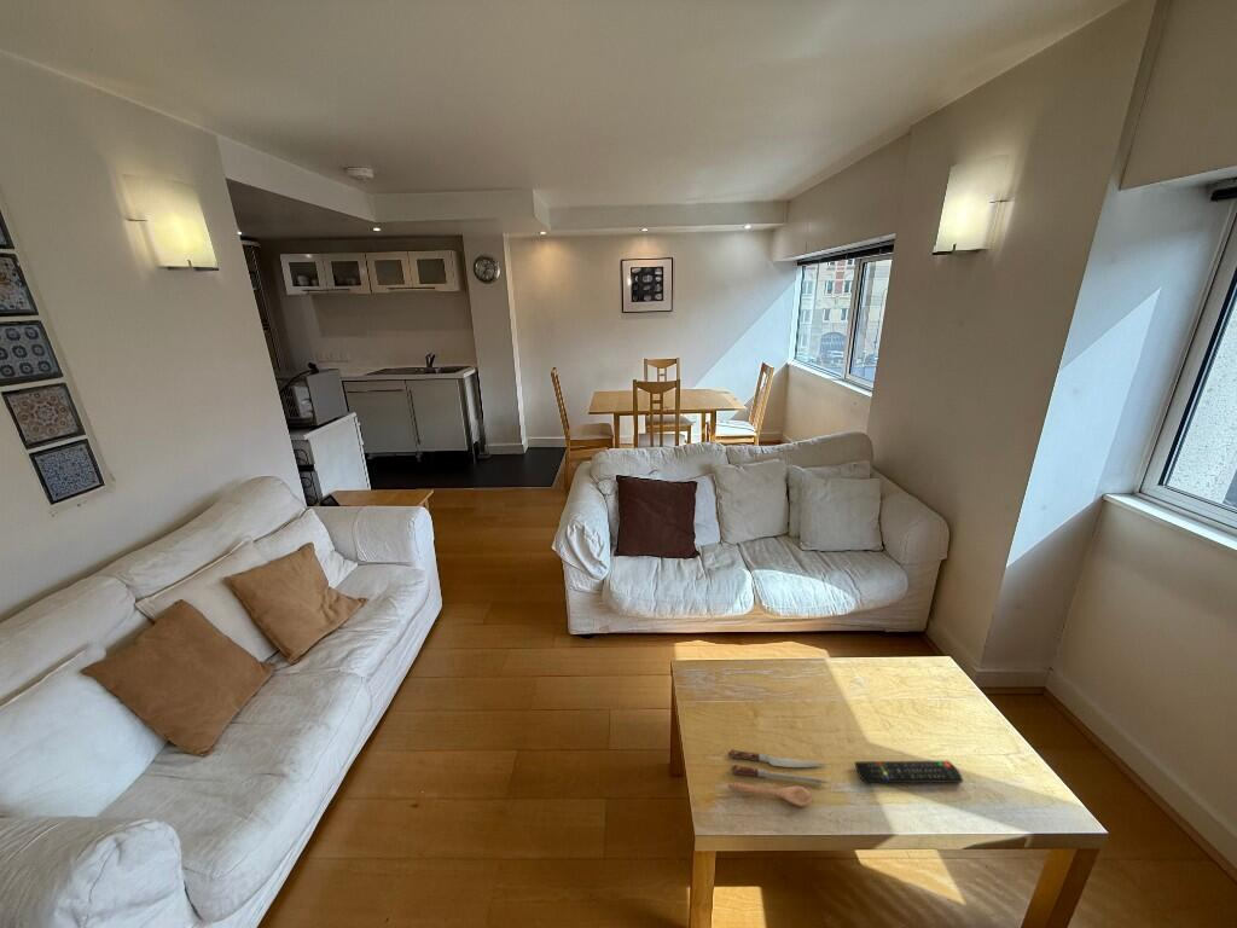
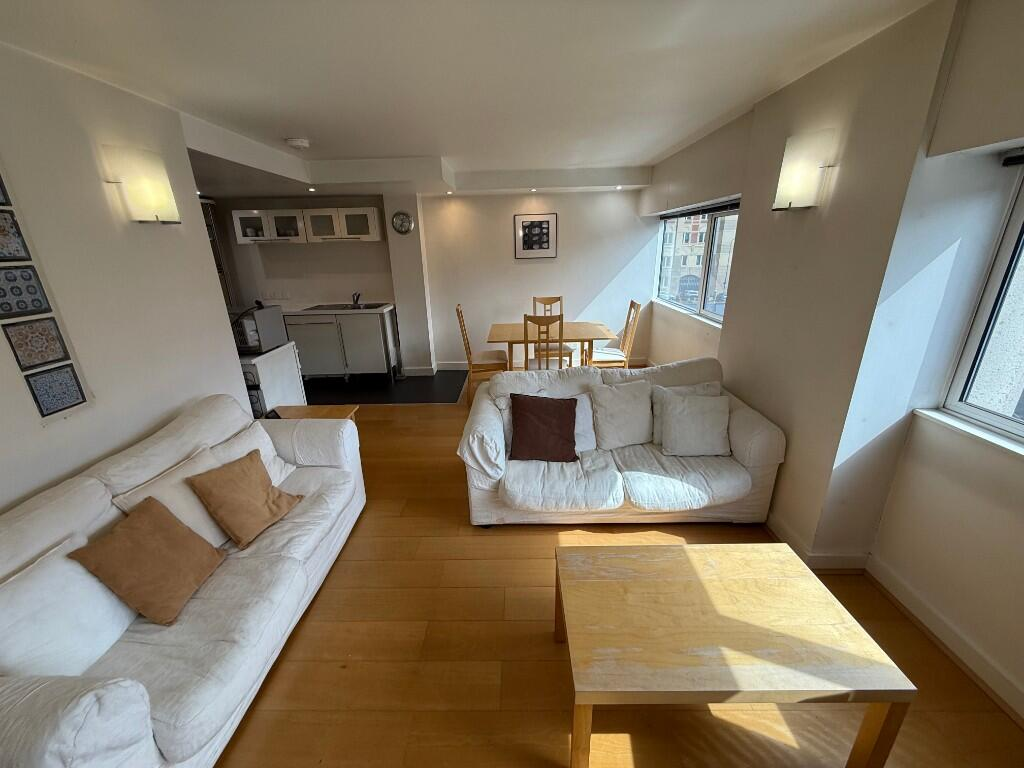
- remote control [854,760,964,784]
- spoon [727,748,830,807]
